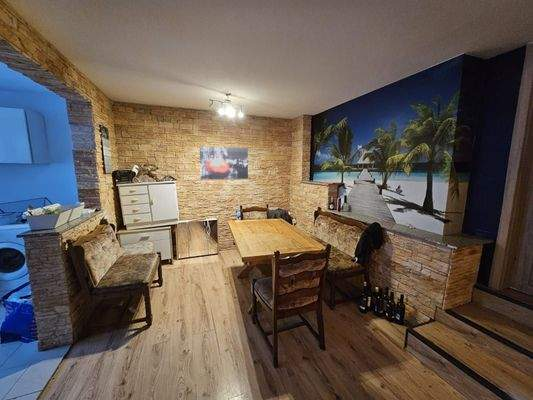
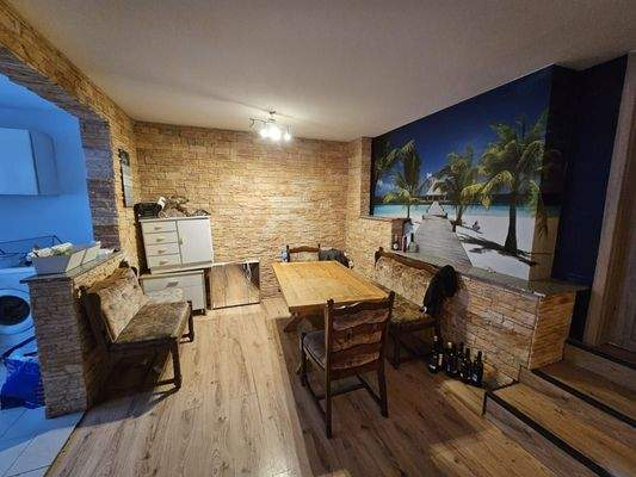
- wall art [199,146,249,181]
